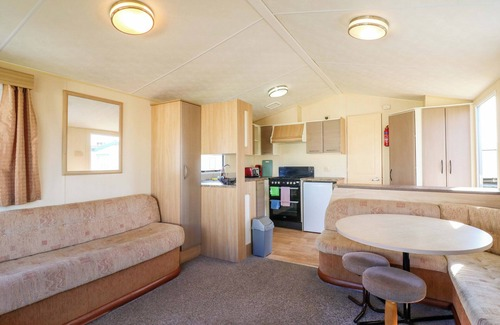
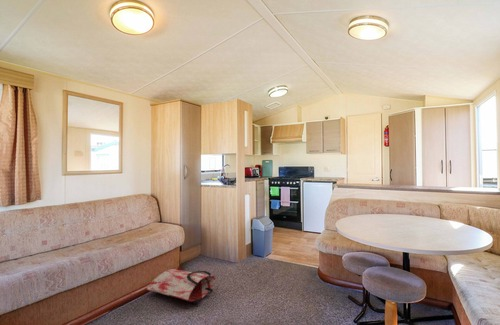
+ bag [145,268,217,306]
